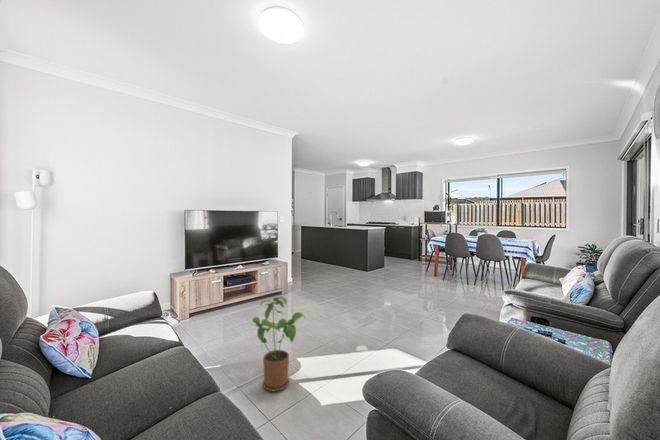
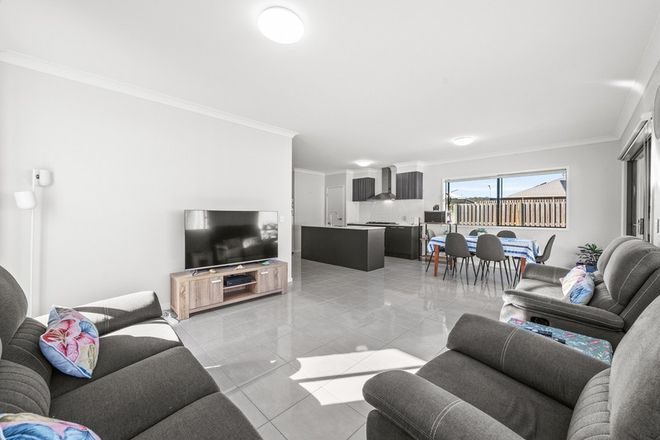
- house plant [251,296,306,392]
